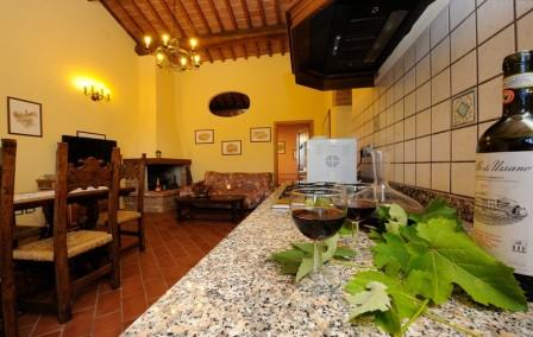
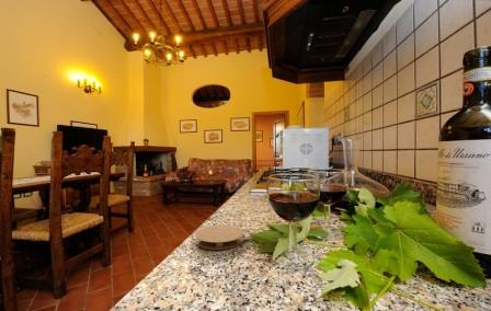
+ coaster [194,224,244,251]
